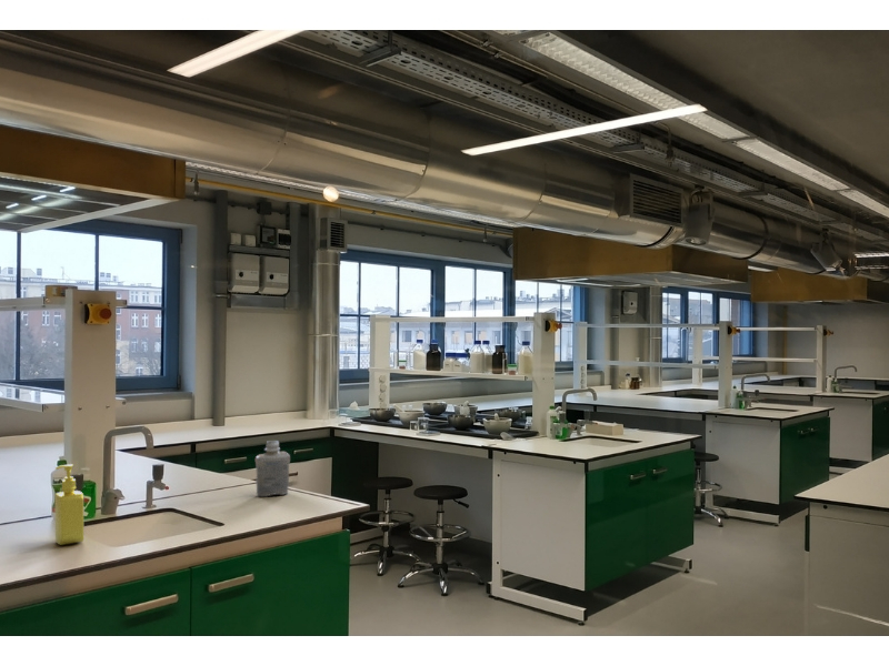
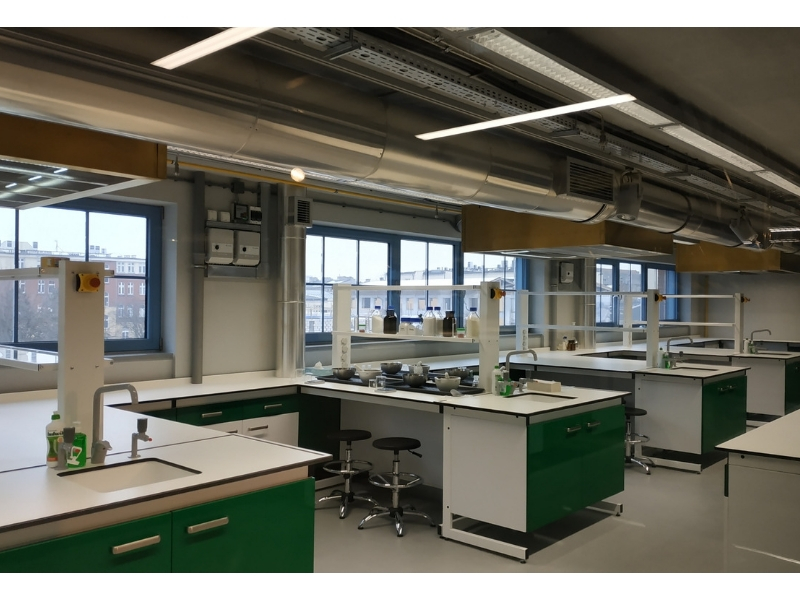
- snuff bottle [254,440,291,498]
- soap dispenser [53,463,84,546]
